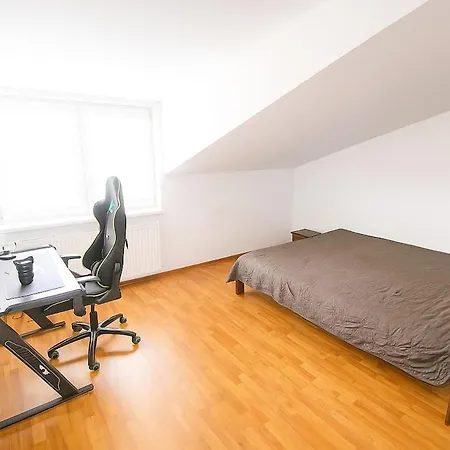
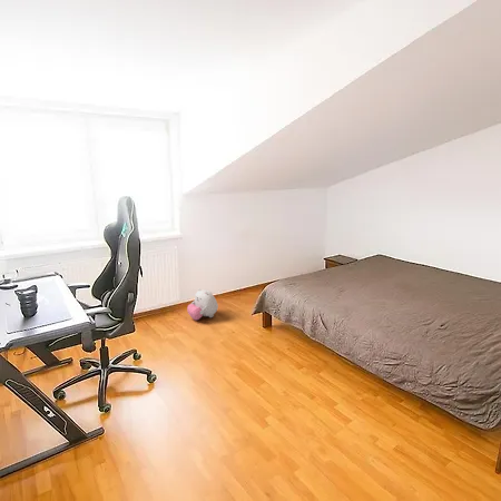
+ plush toy [186,287,219,321]
